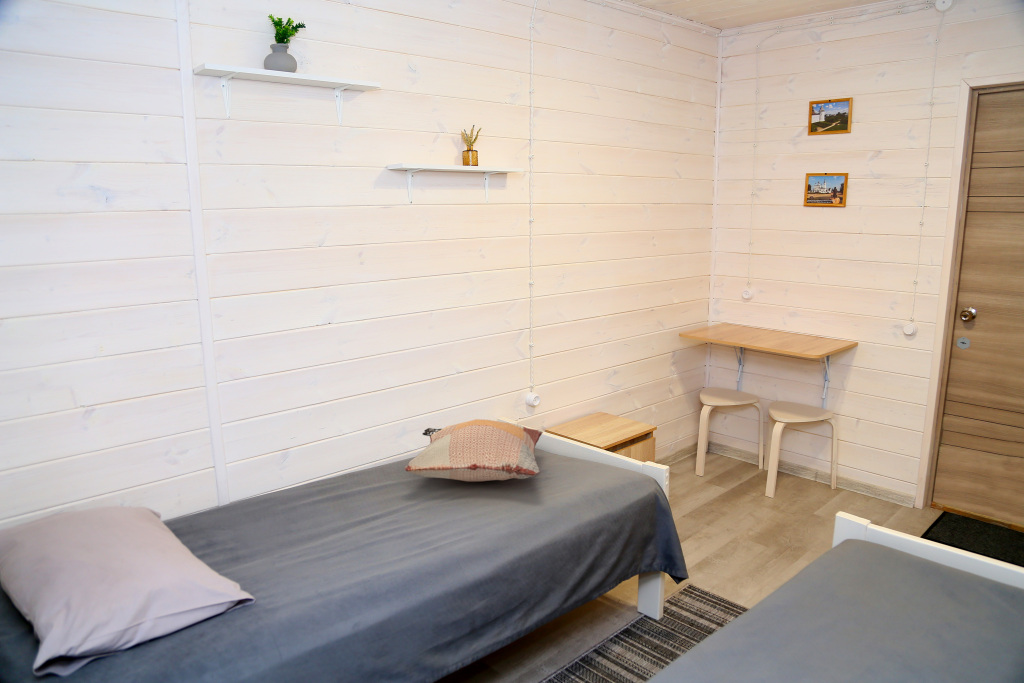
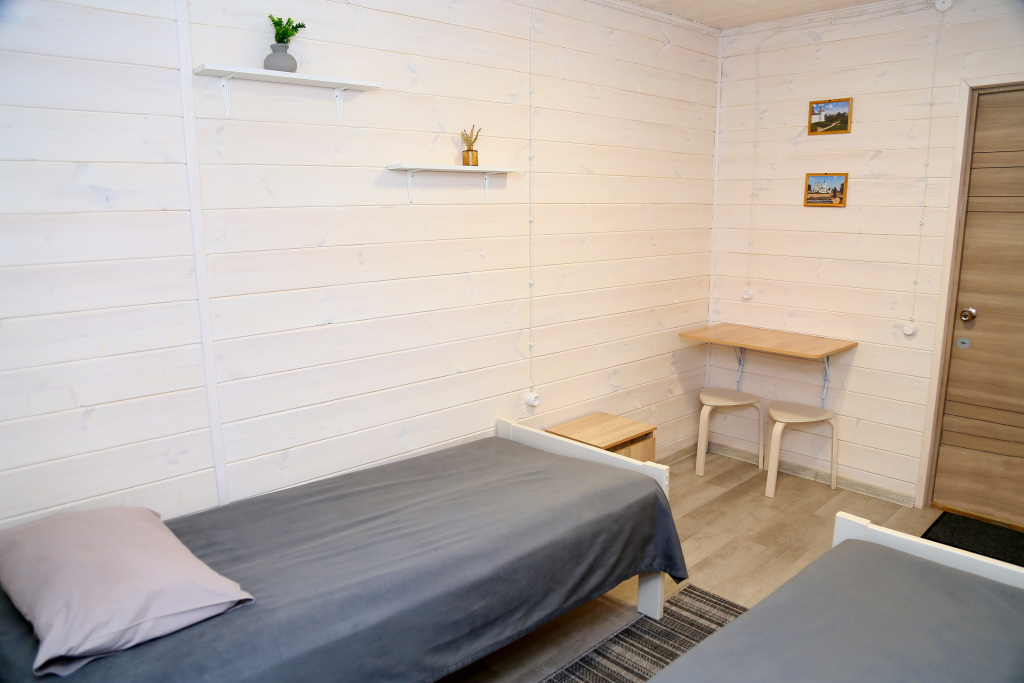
- decorative pillow [404,418,544,482]
